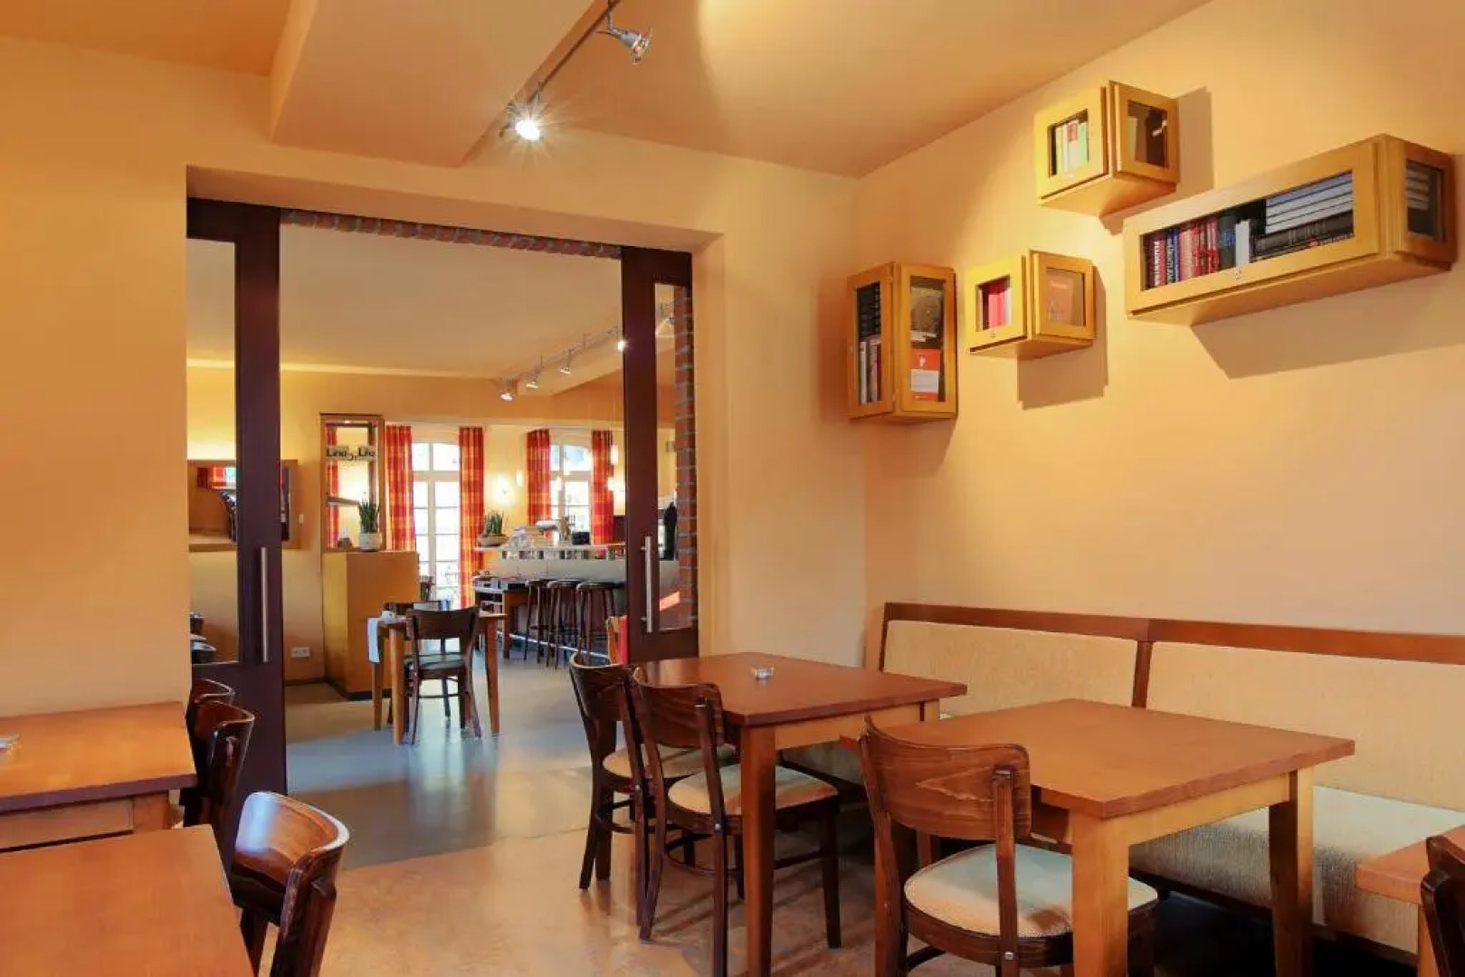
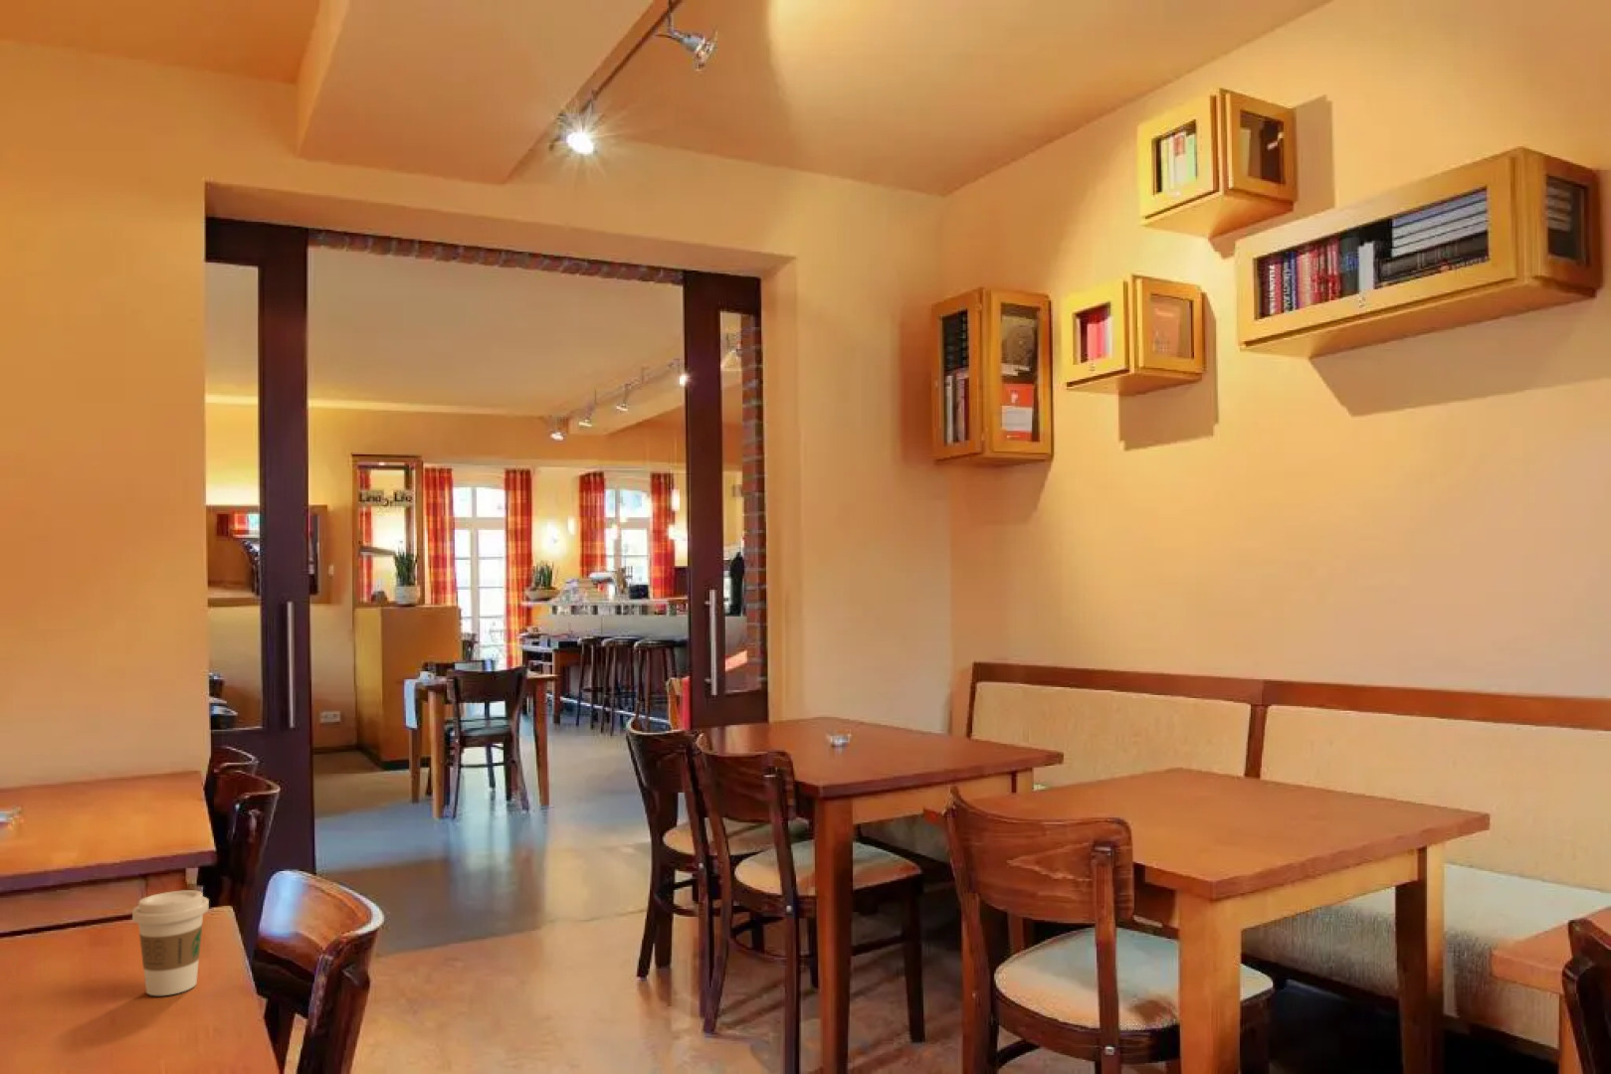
+ coffee cup [131,889,210,996]
